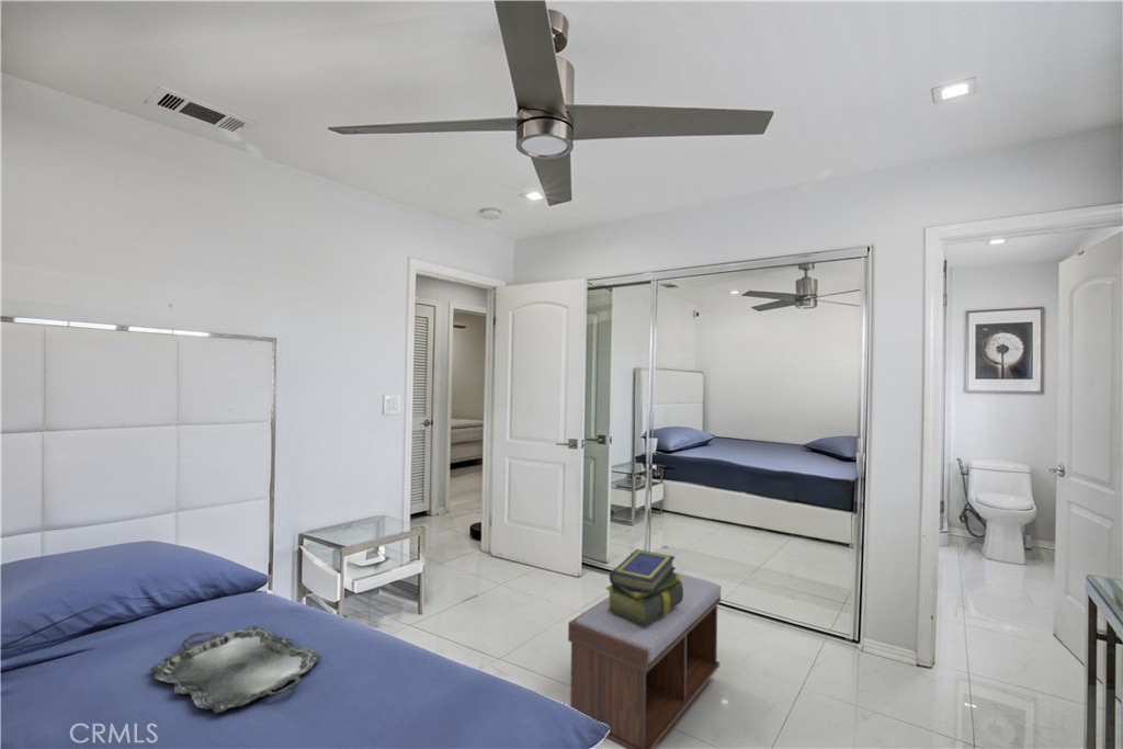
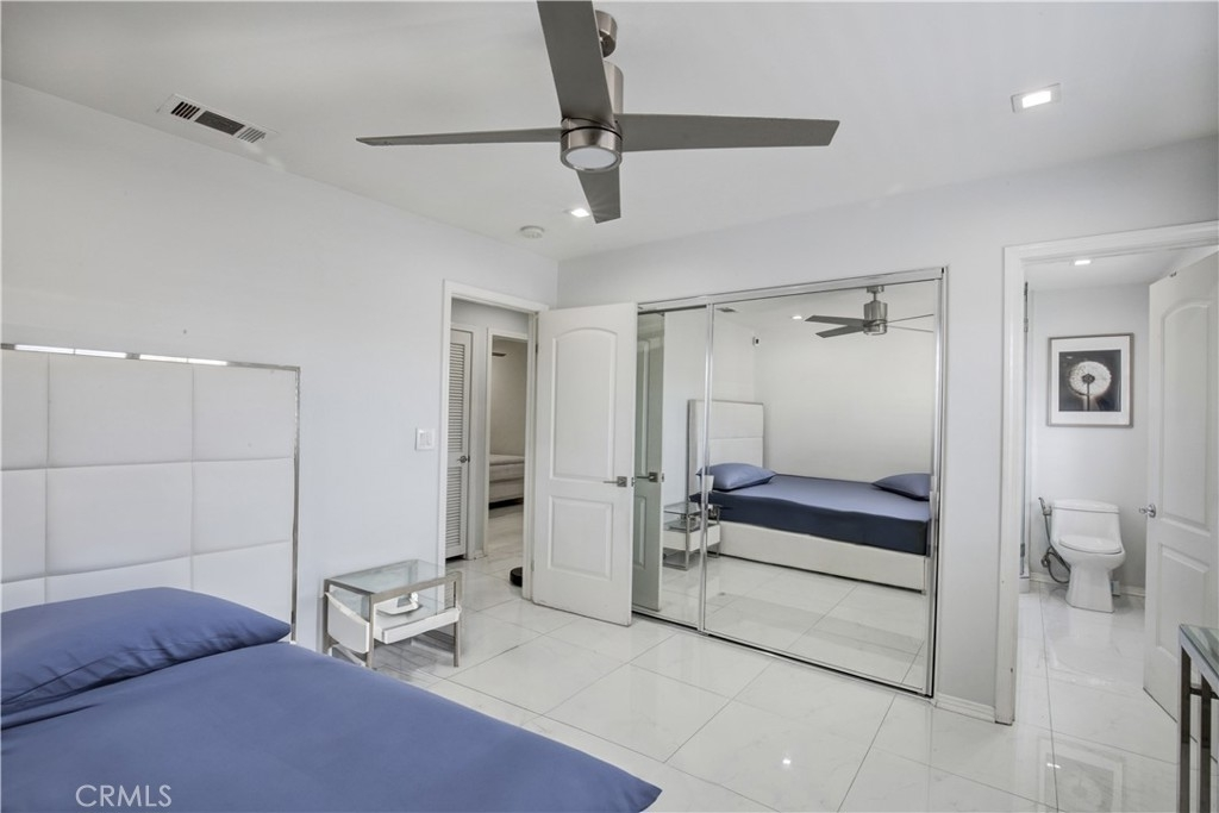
- bench [567,570,722,749]
- stack of books [605,548,683,627]
- serving tray [149,625,322,714]
